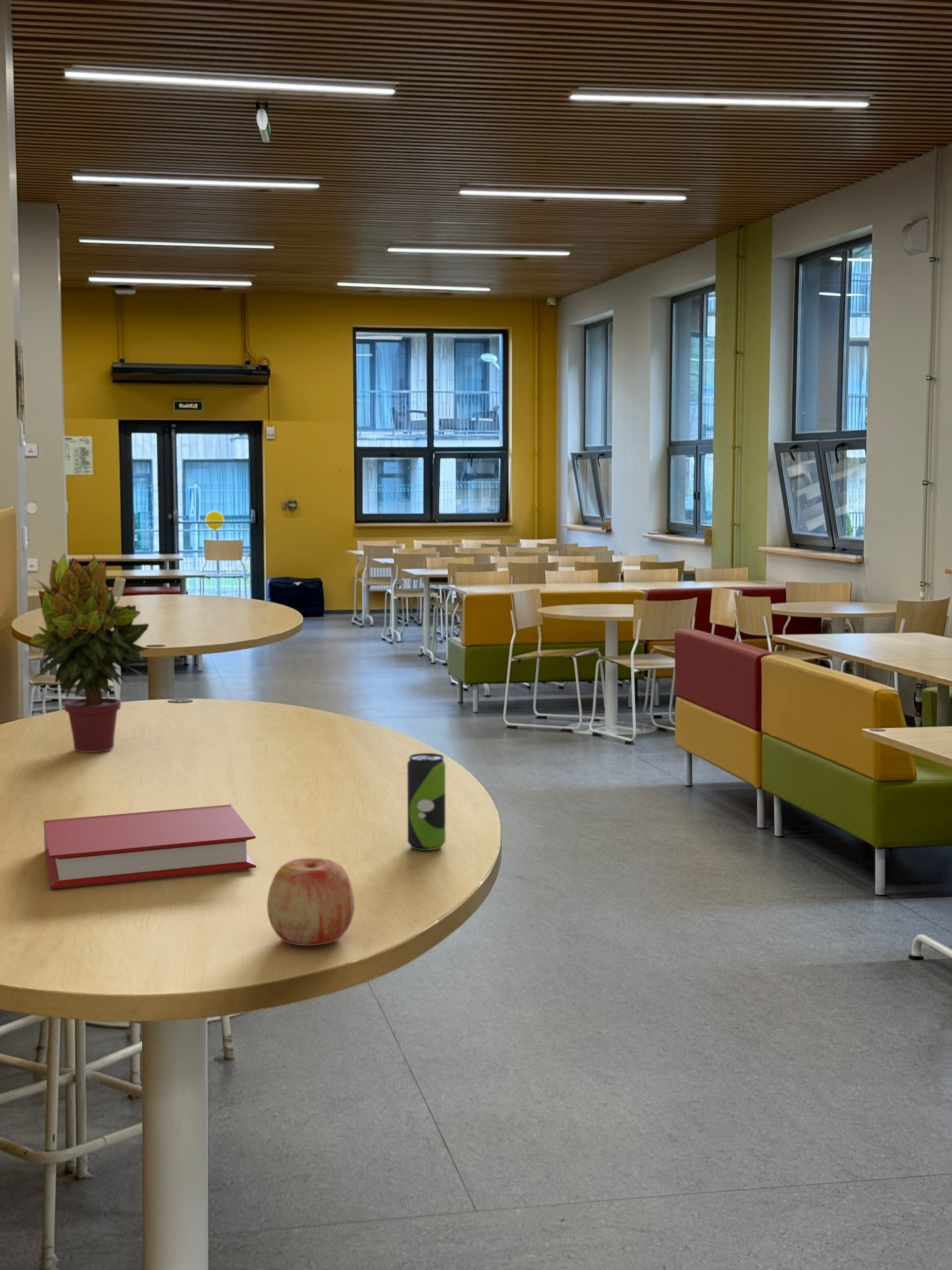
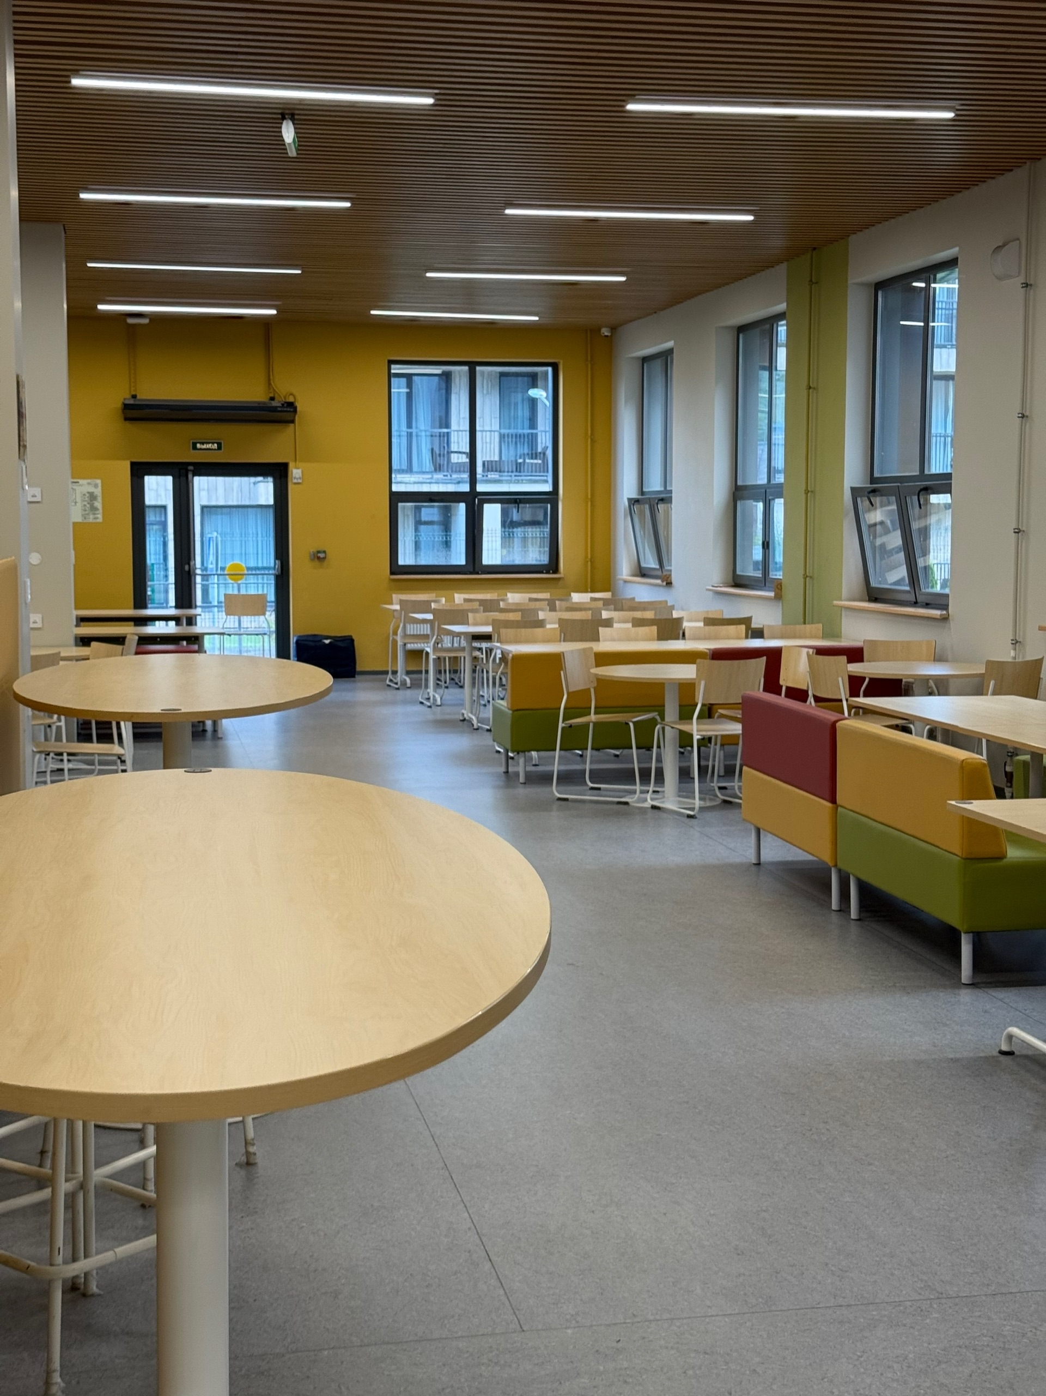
- apple [267,857,355,946]
- book [43,804,256,889]
- potted plant [28,551,154,753]
- beverage can [407,753,446,851]
